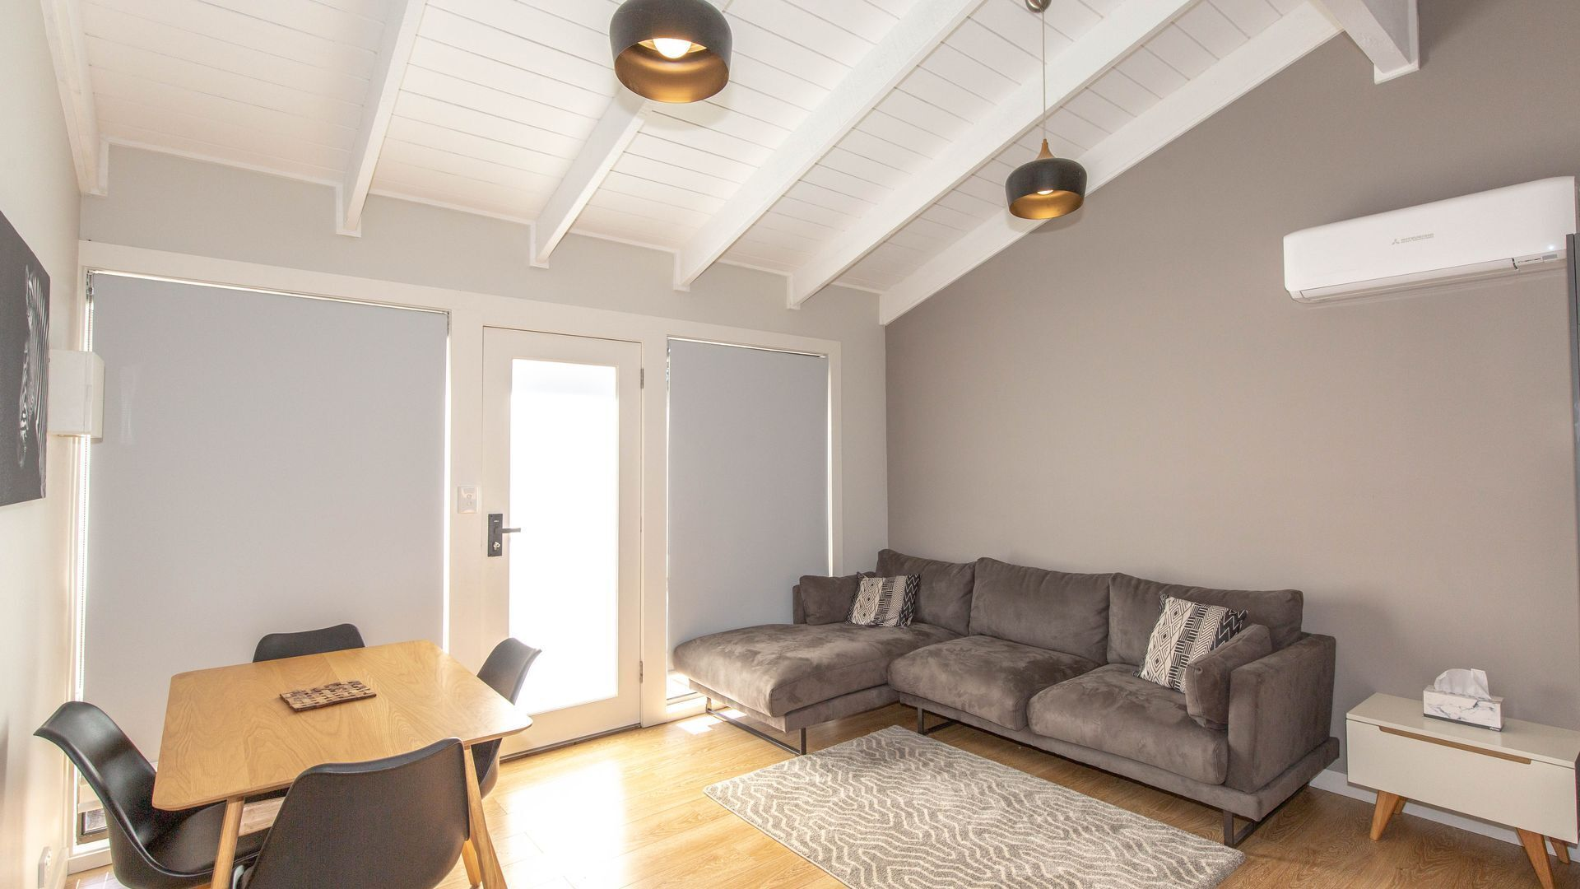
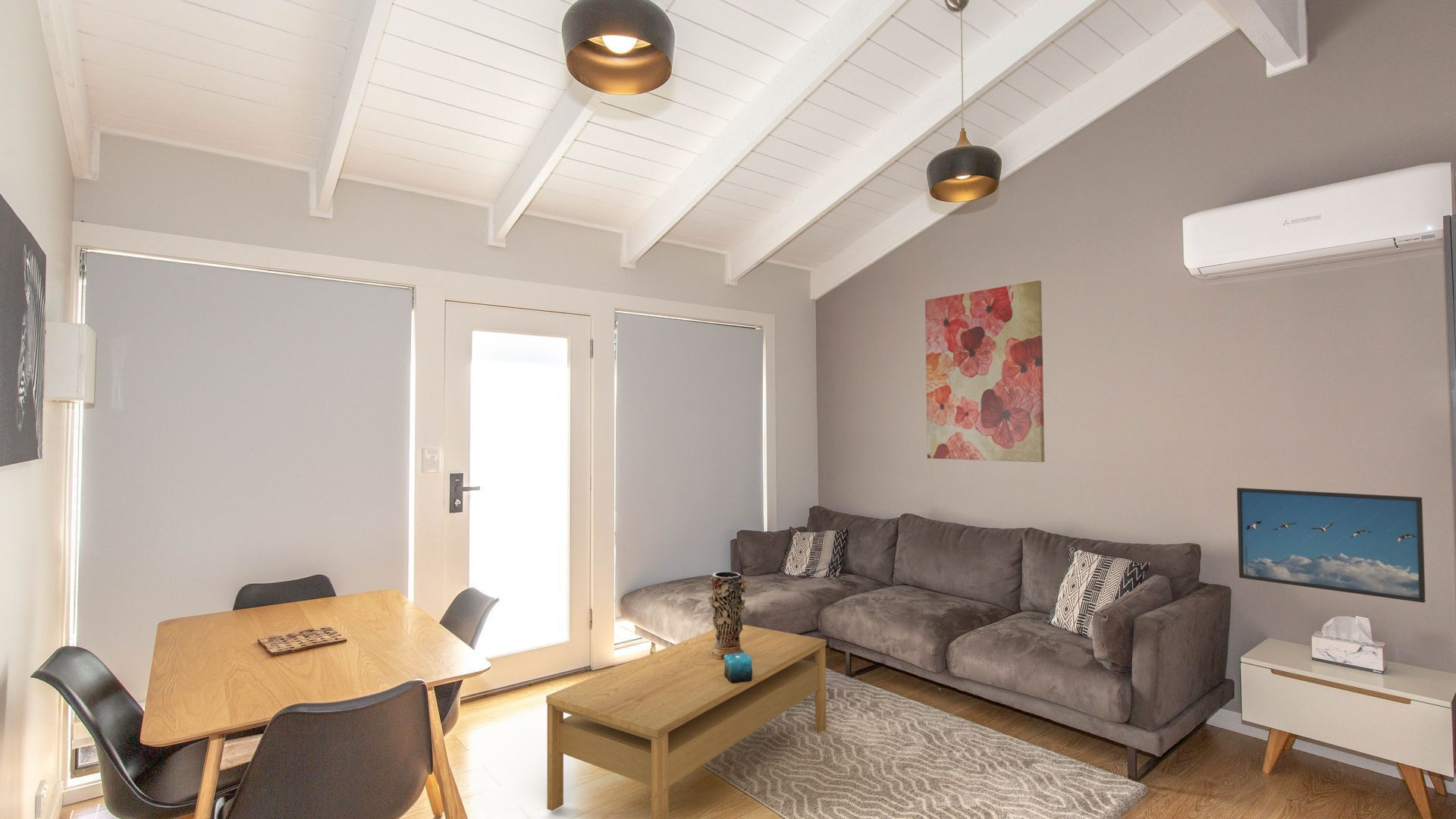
+ wall art [924,280,1046,463]
+ decorative vase [708,571,750,660]
+ coffee table [545,624,827,819]
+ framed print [1236,487,1426,604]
+ candle [724,648,752,683]
